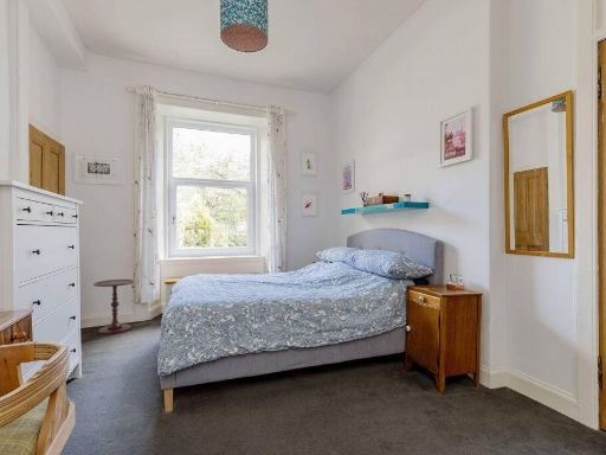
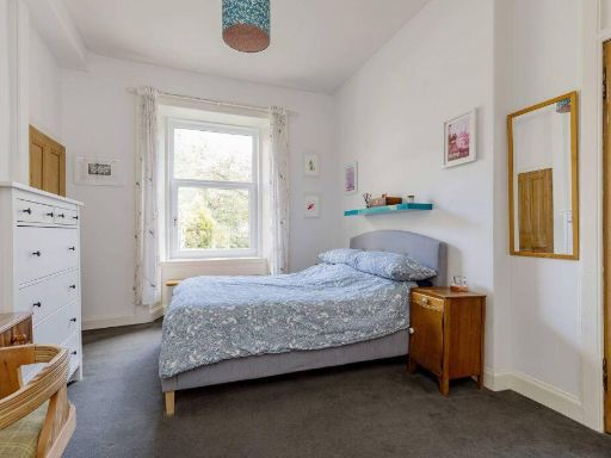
- side table [92,278,136,335]
